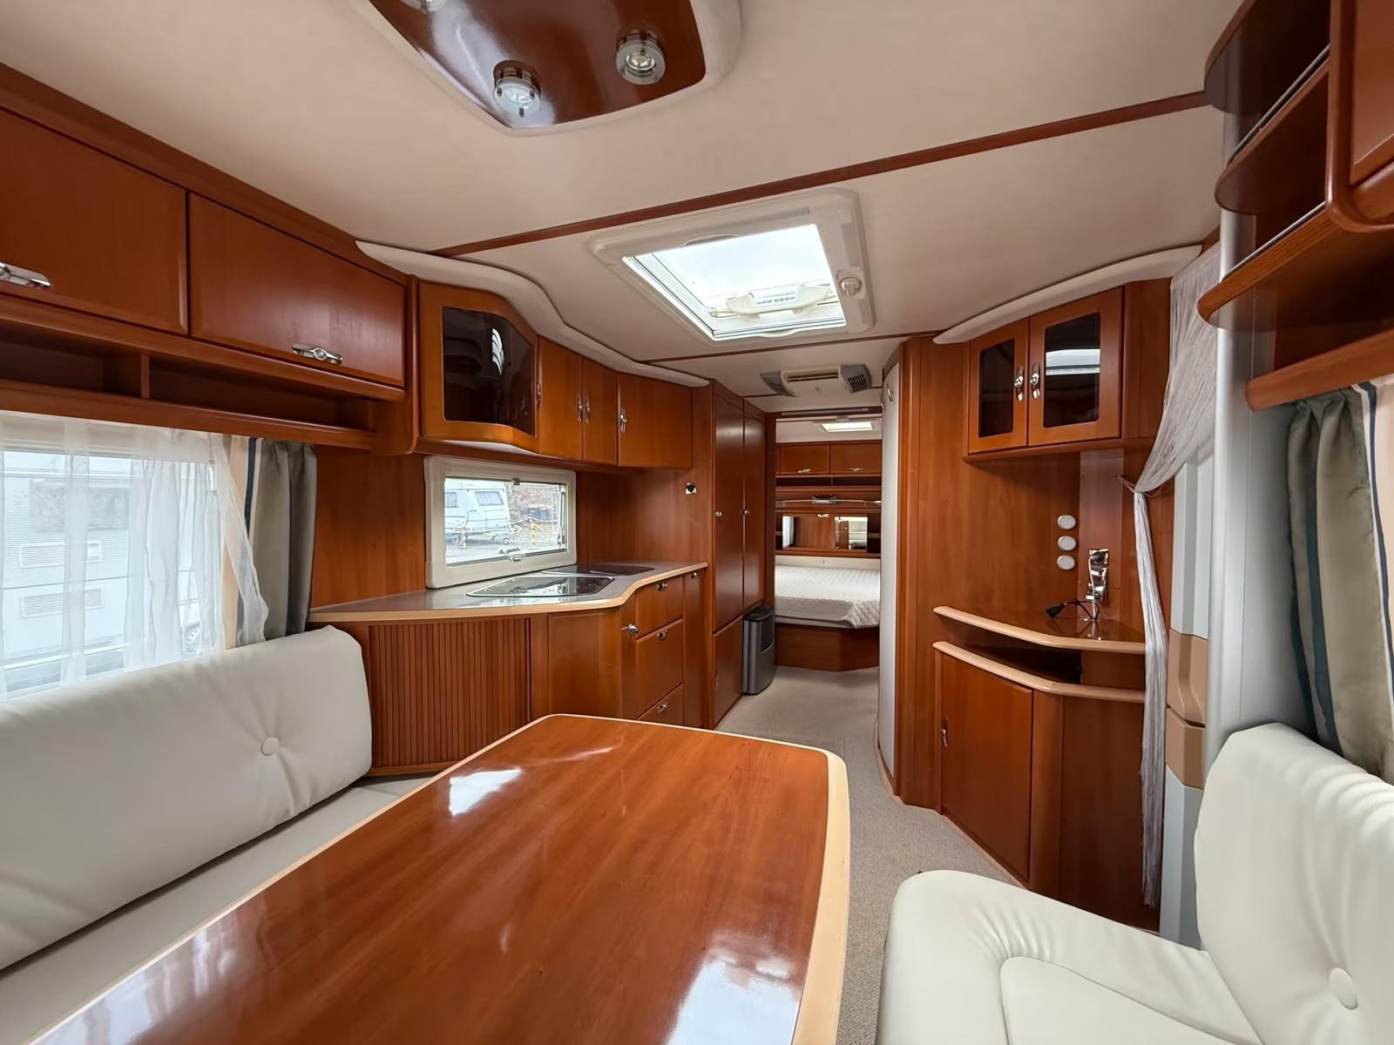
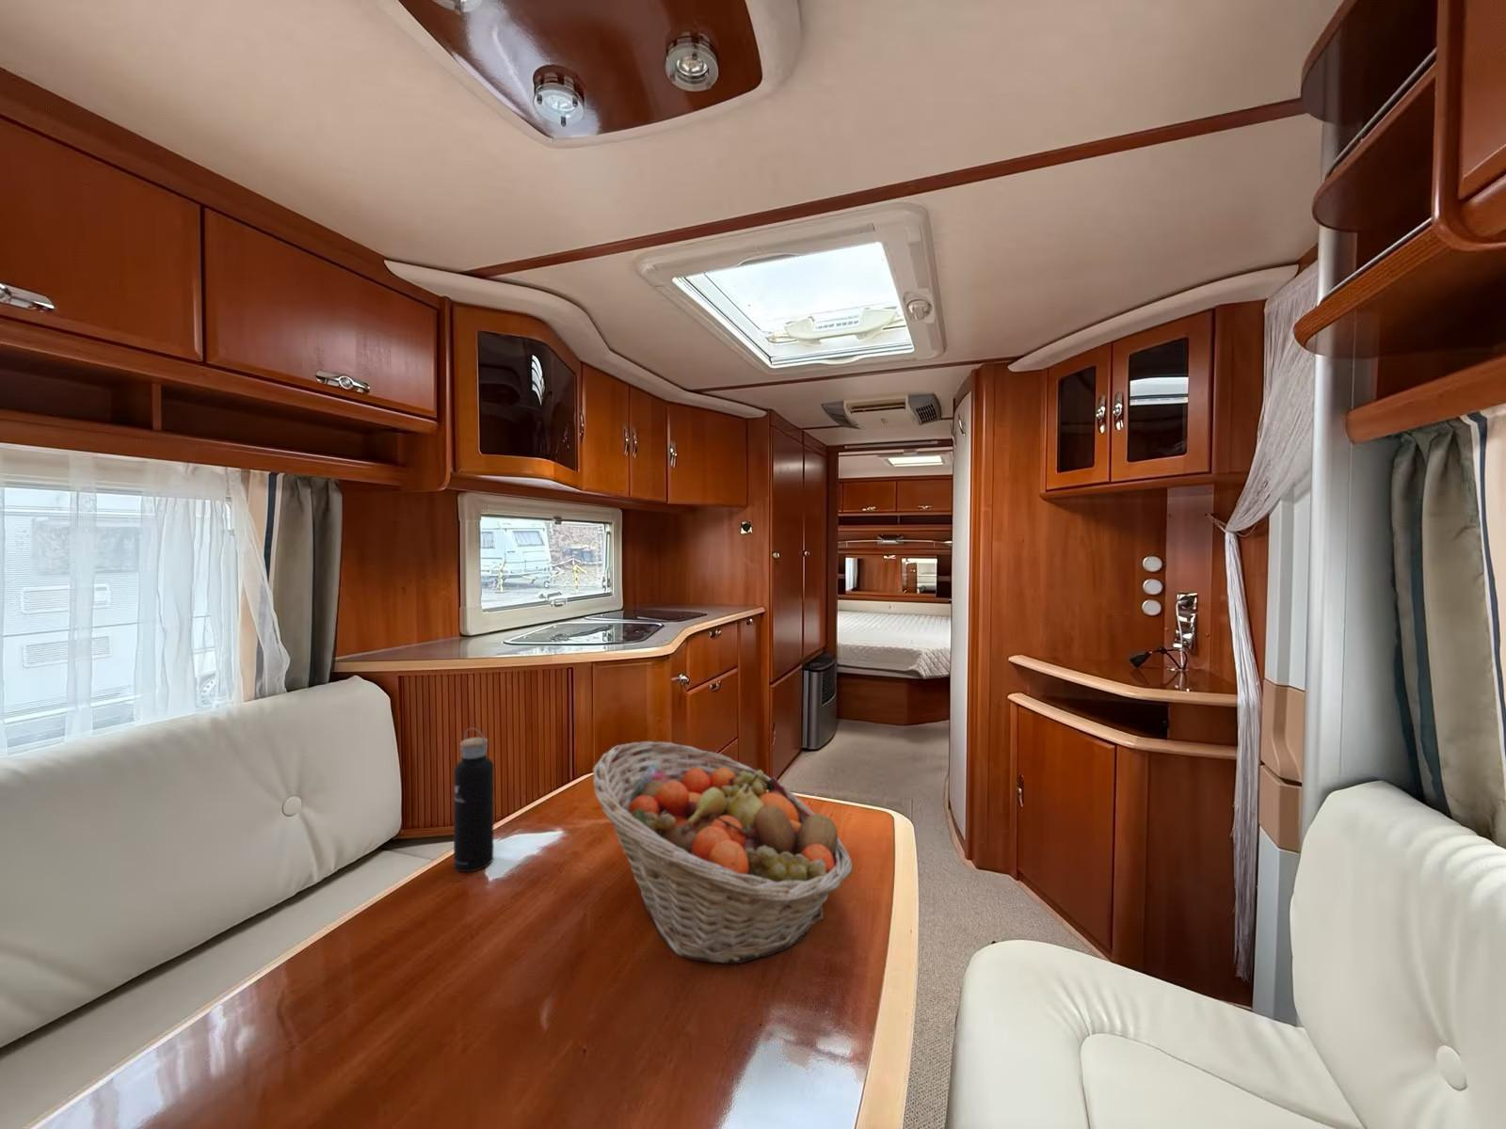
+ fruit basket [591,740,854,965]
+ water bottle [453,727,494,873]
